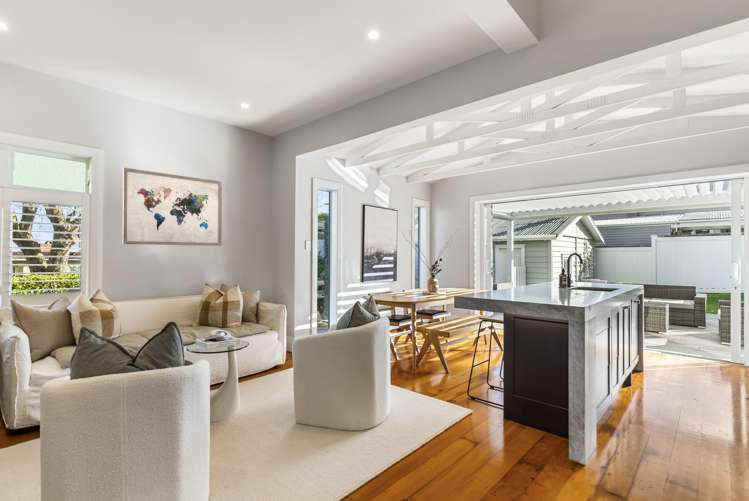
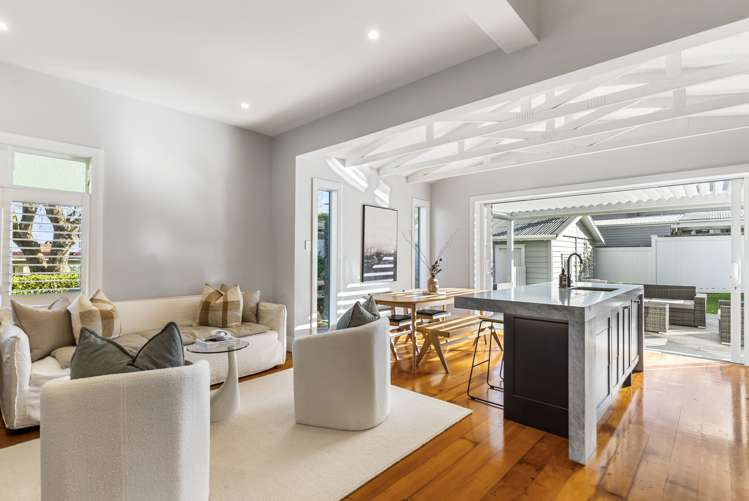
- wall art [122,167,223,247]
